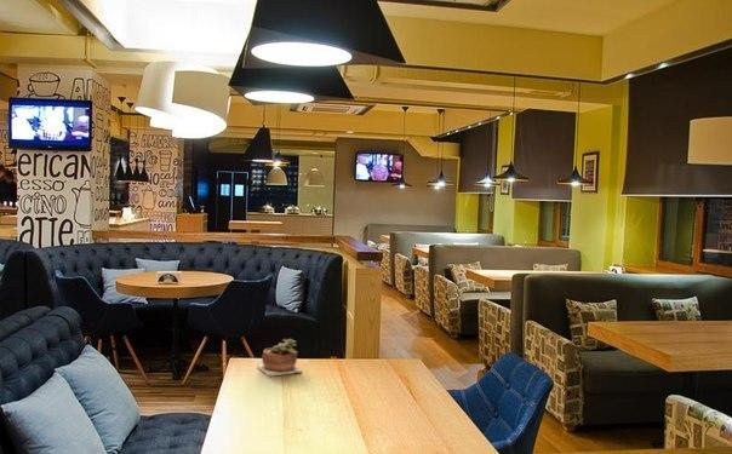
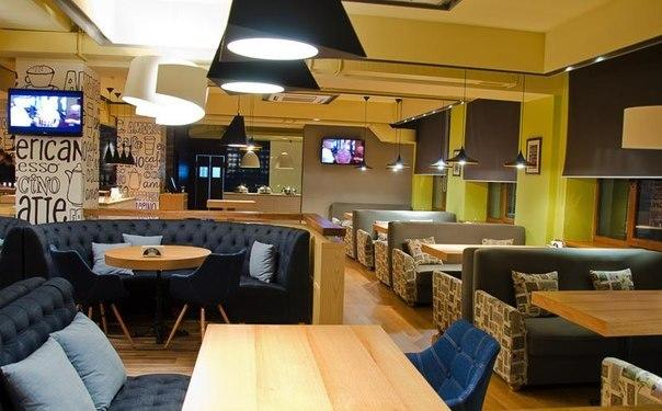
- succulent plant [256,338,304,378]
